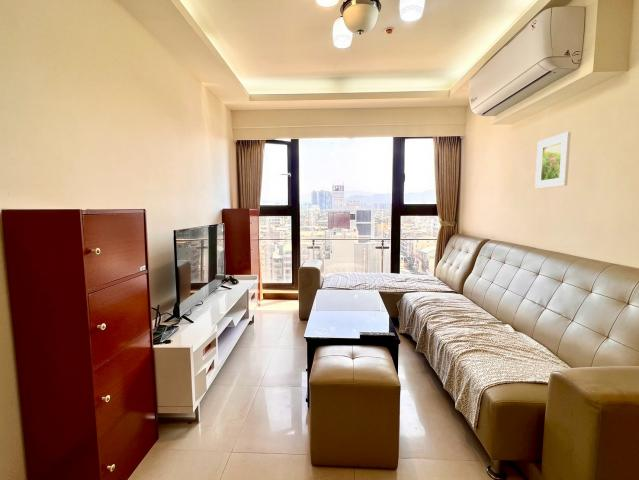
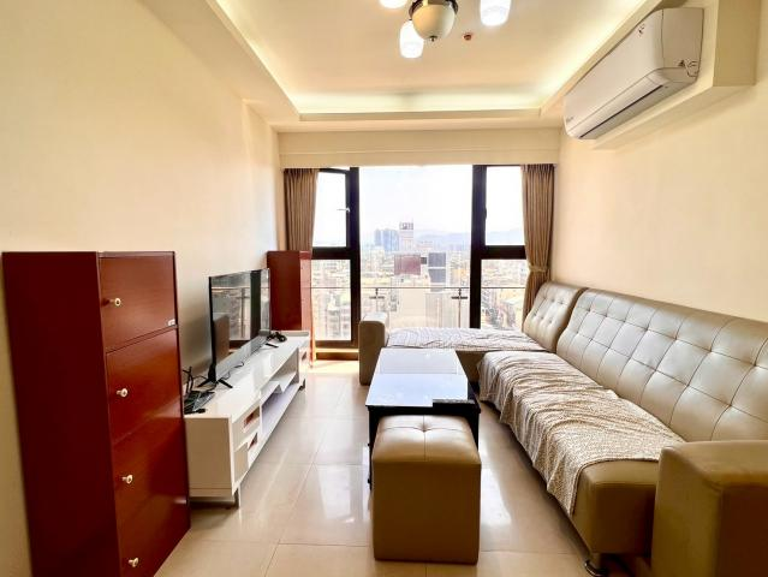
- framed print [534,131,572,190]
